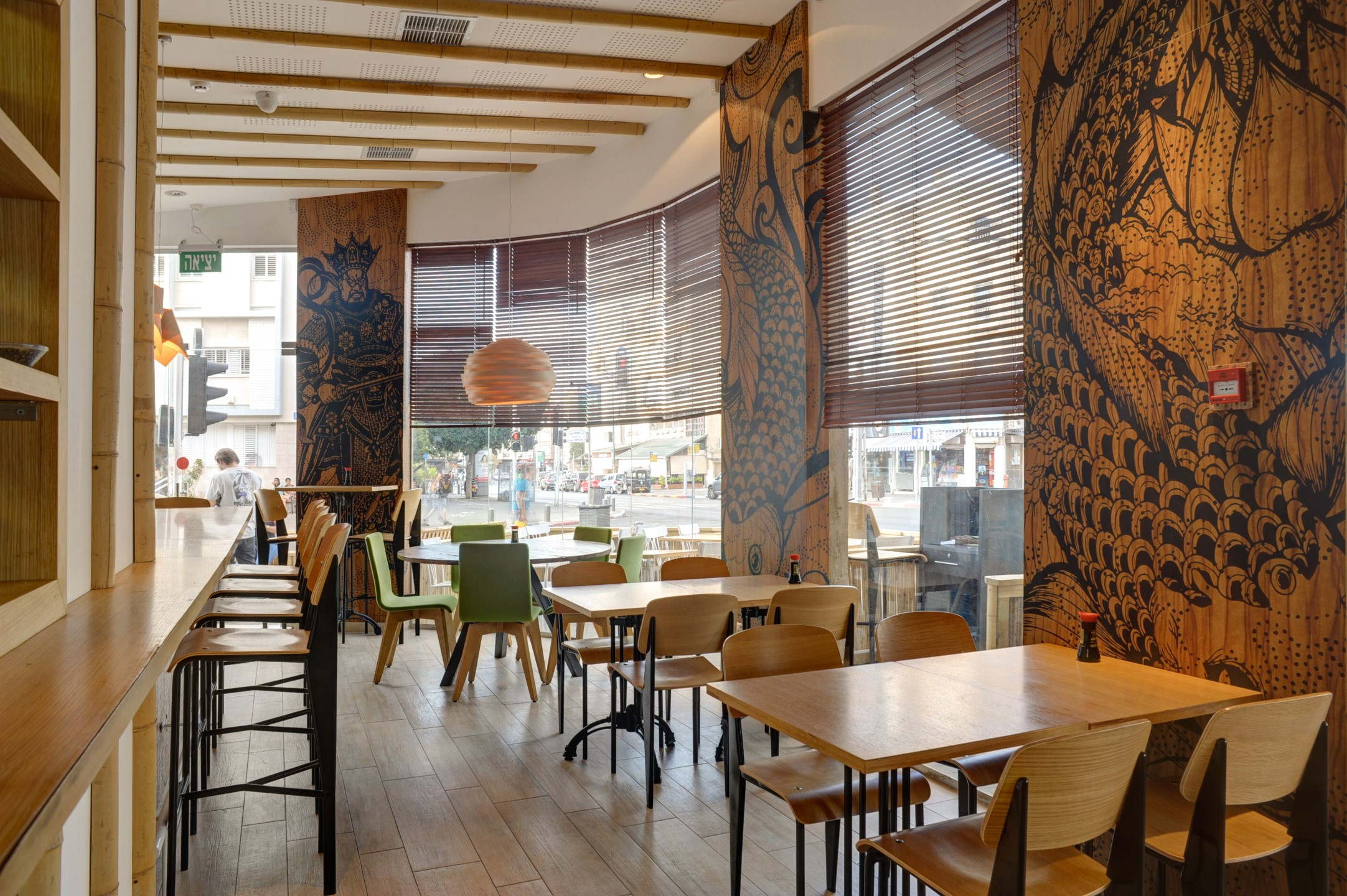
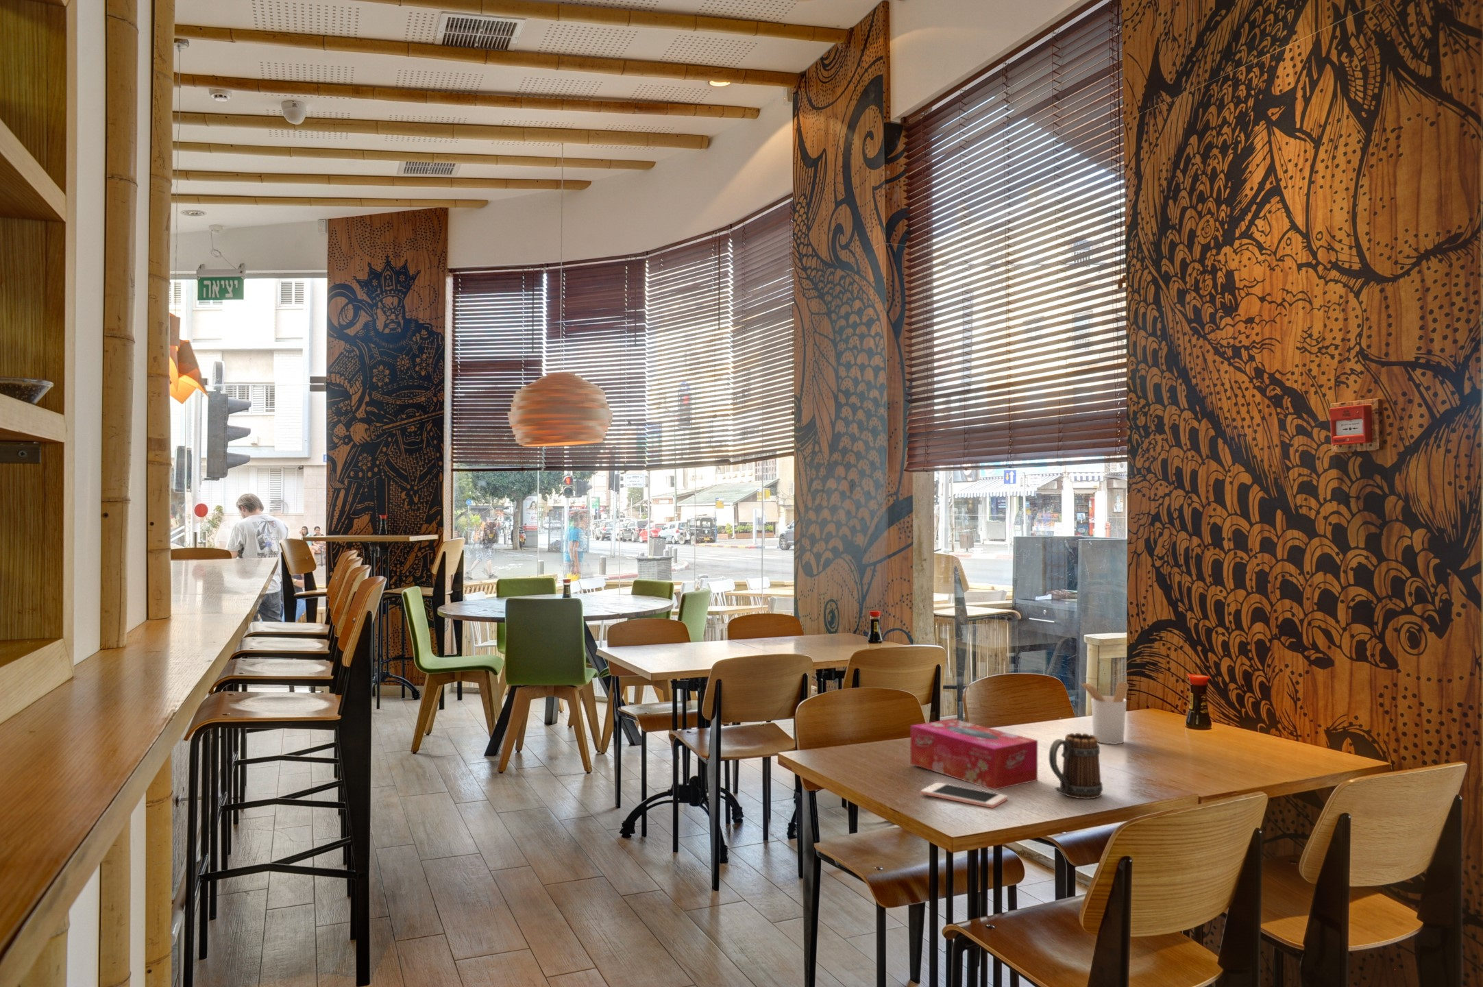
+ mug [1048,733,1103,800]
+ utensil holder [1079,681,1130,745]
+ tissue box [910,718,1038,791]
+ cell phone [920,782,1008,809]
